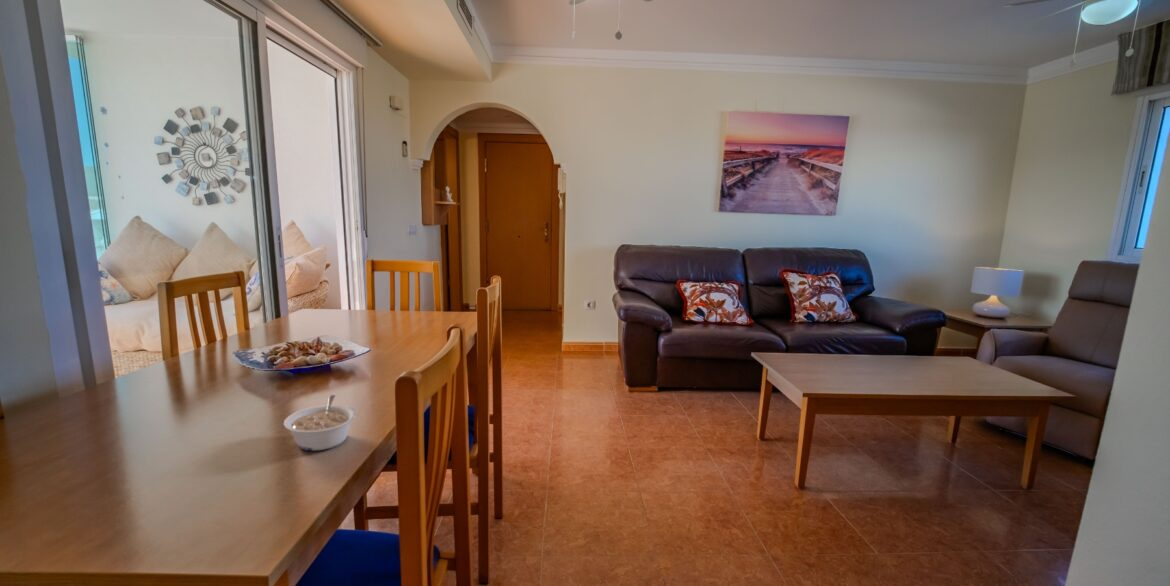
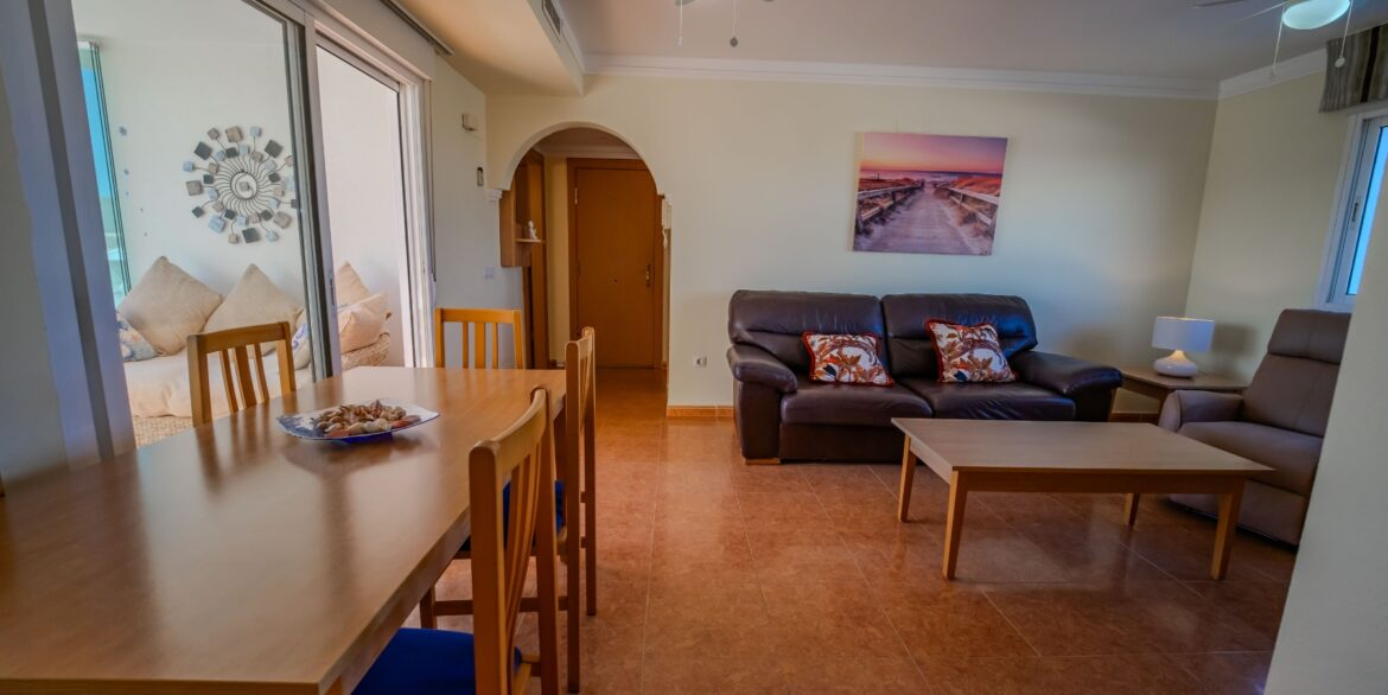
- legume [283,394,357,452]
